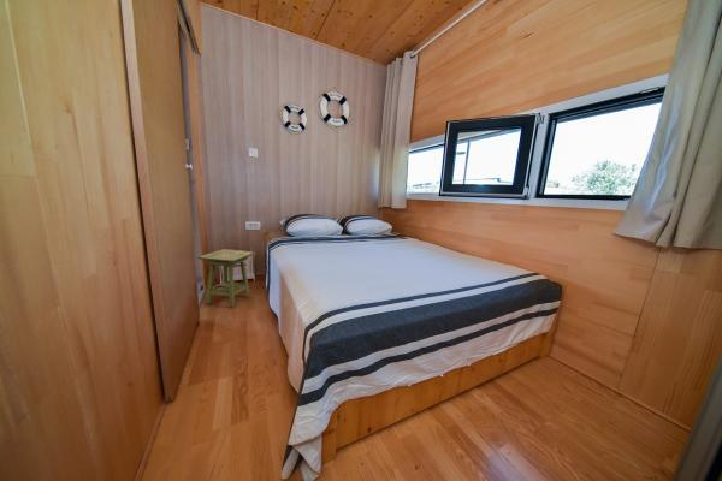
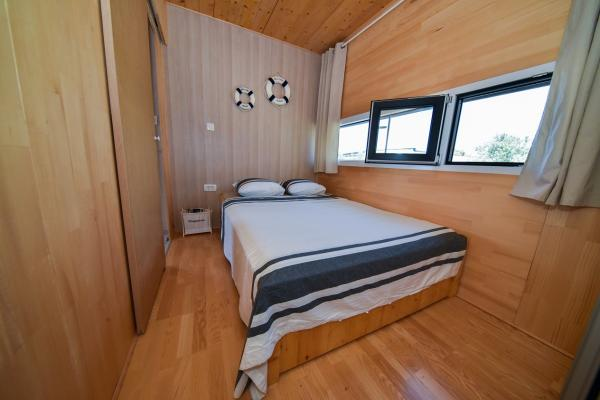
- side table [197,248,256,309]
